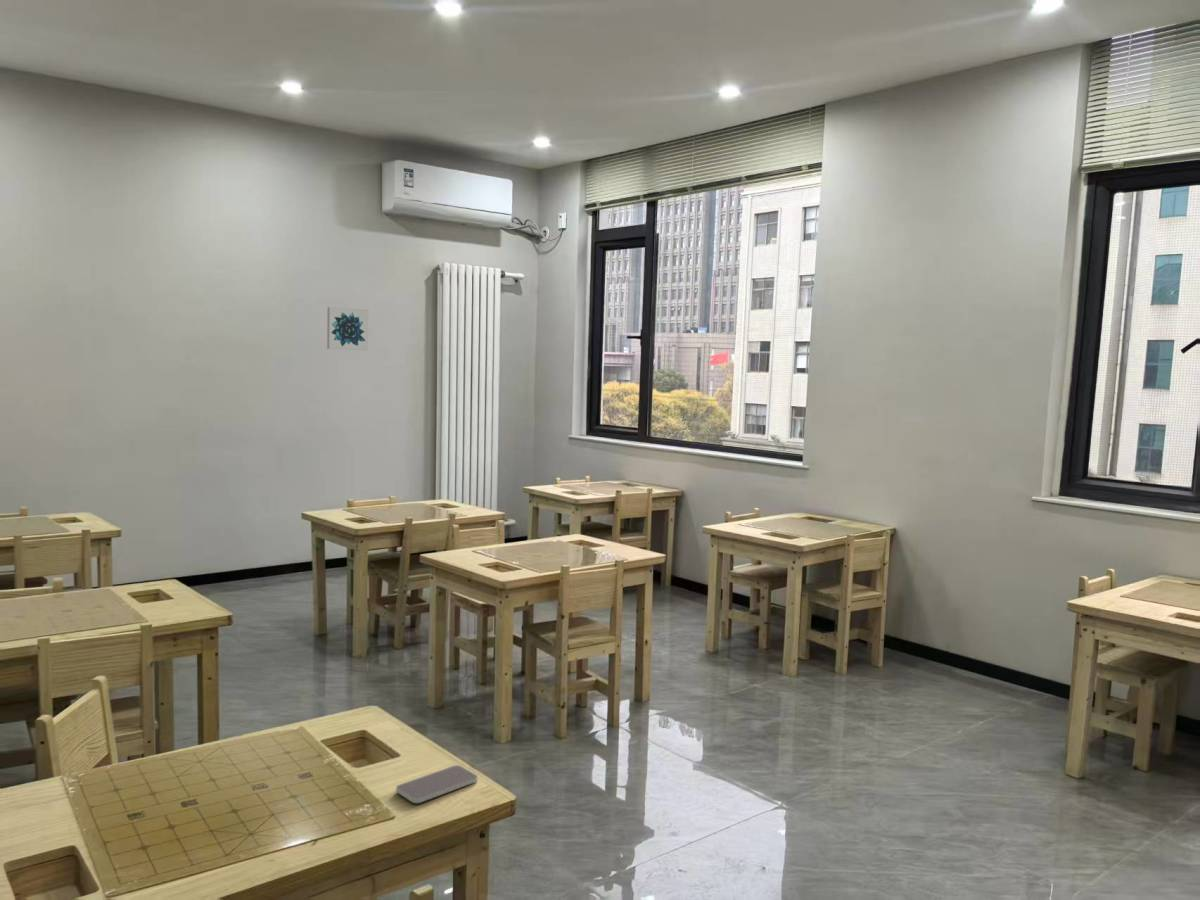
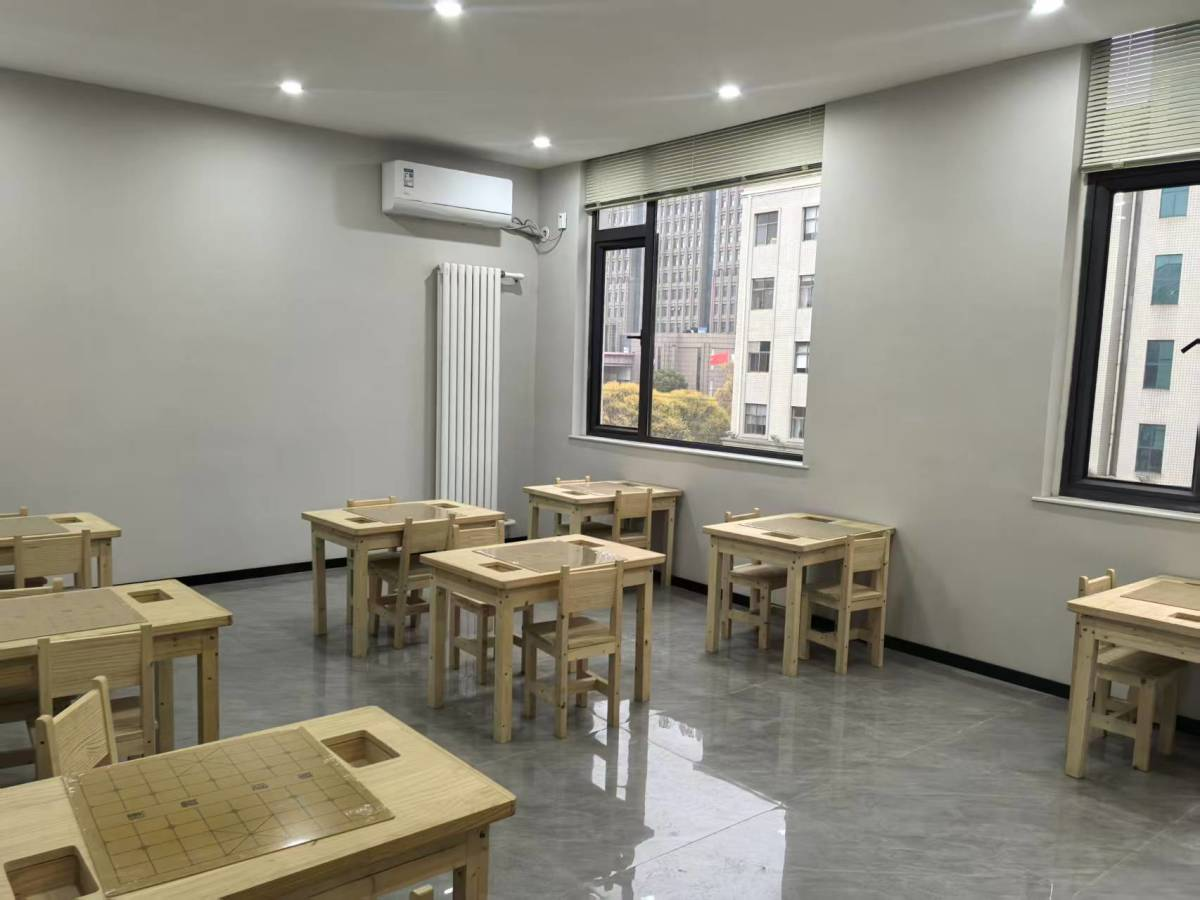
- smartphone [395,764,479,804]
- wall art [326,306,369,351]
